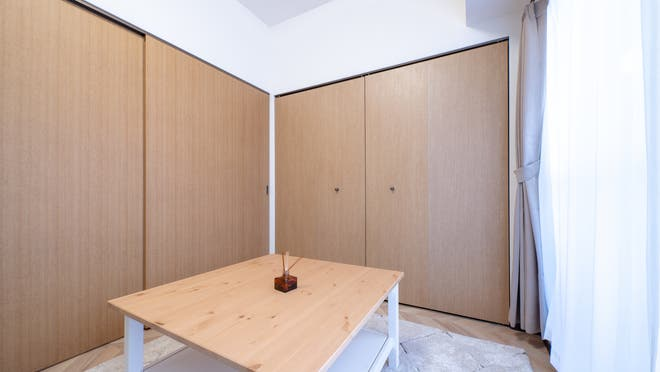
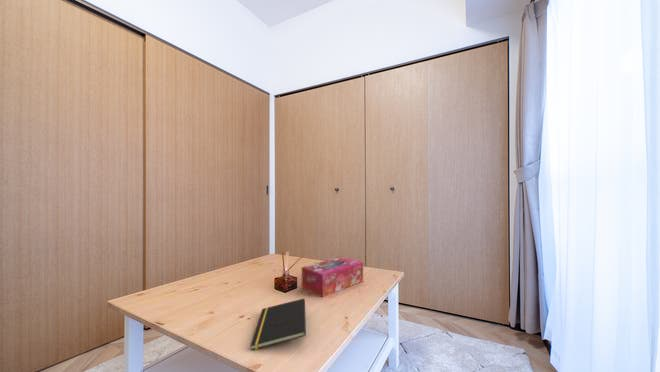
+ tissue box [301,255,364,298]
+ notepad [249,298,307,351]
